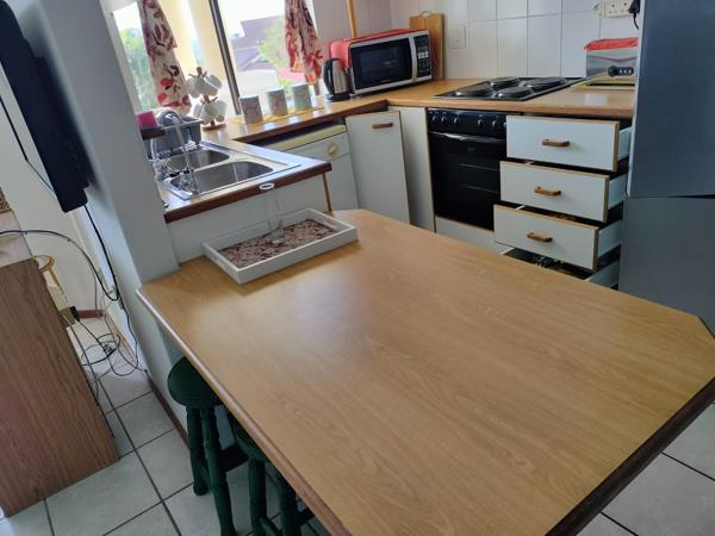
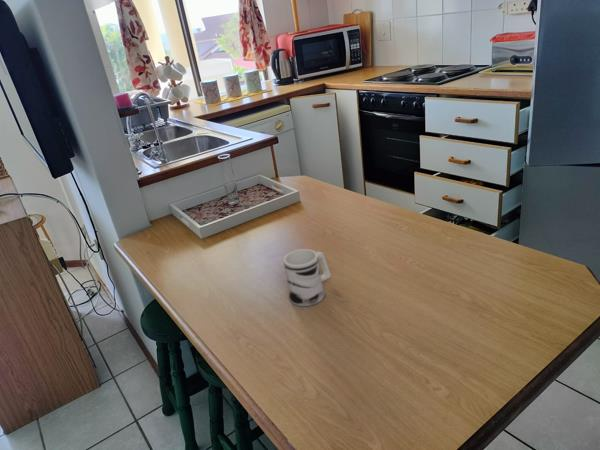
+ mug [283,248,332,307]
